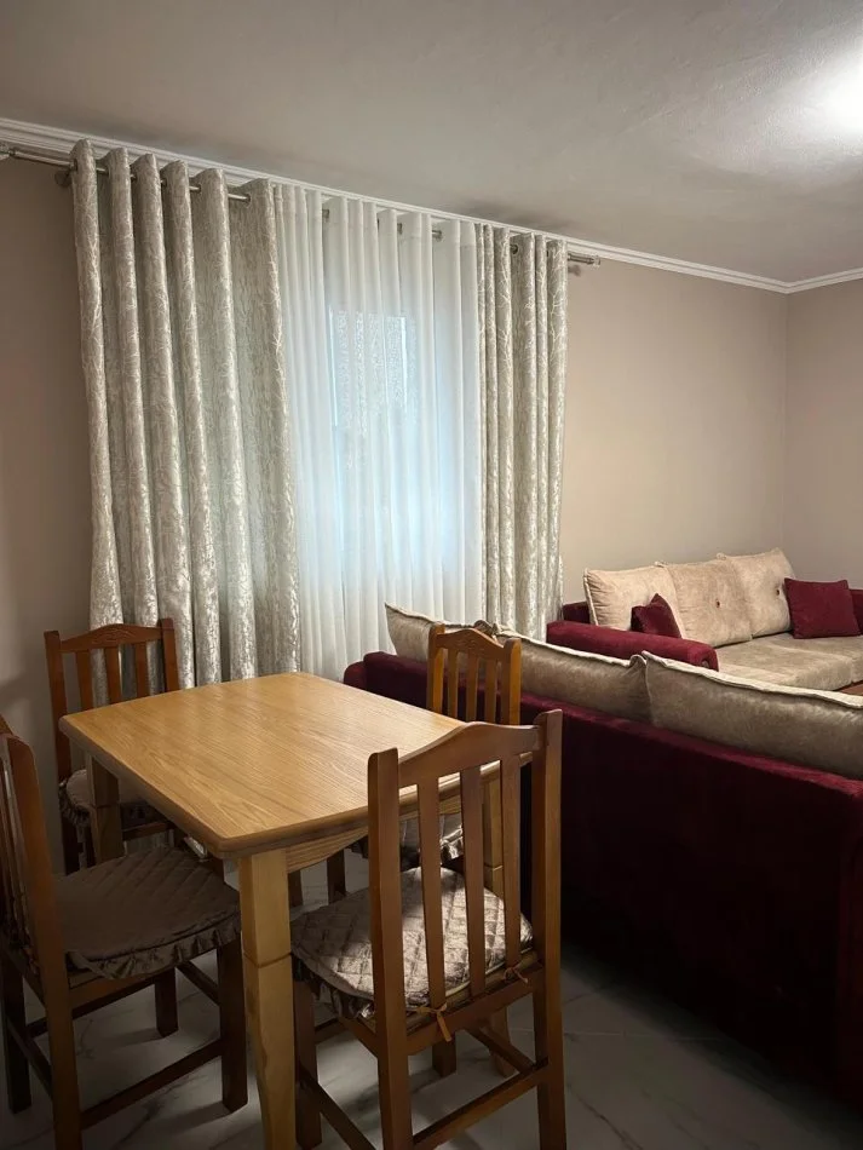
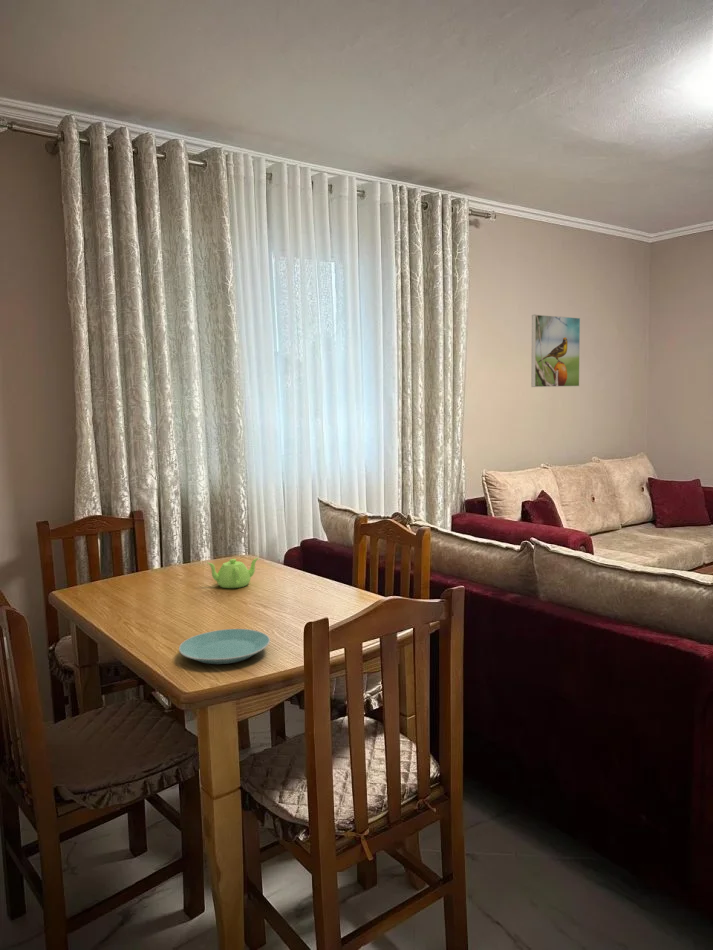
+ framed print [531,314,581,388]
+ plate [178,628,271,665]
+ teapot [207,557,260,589]
